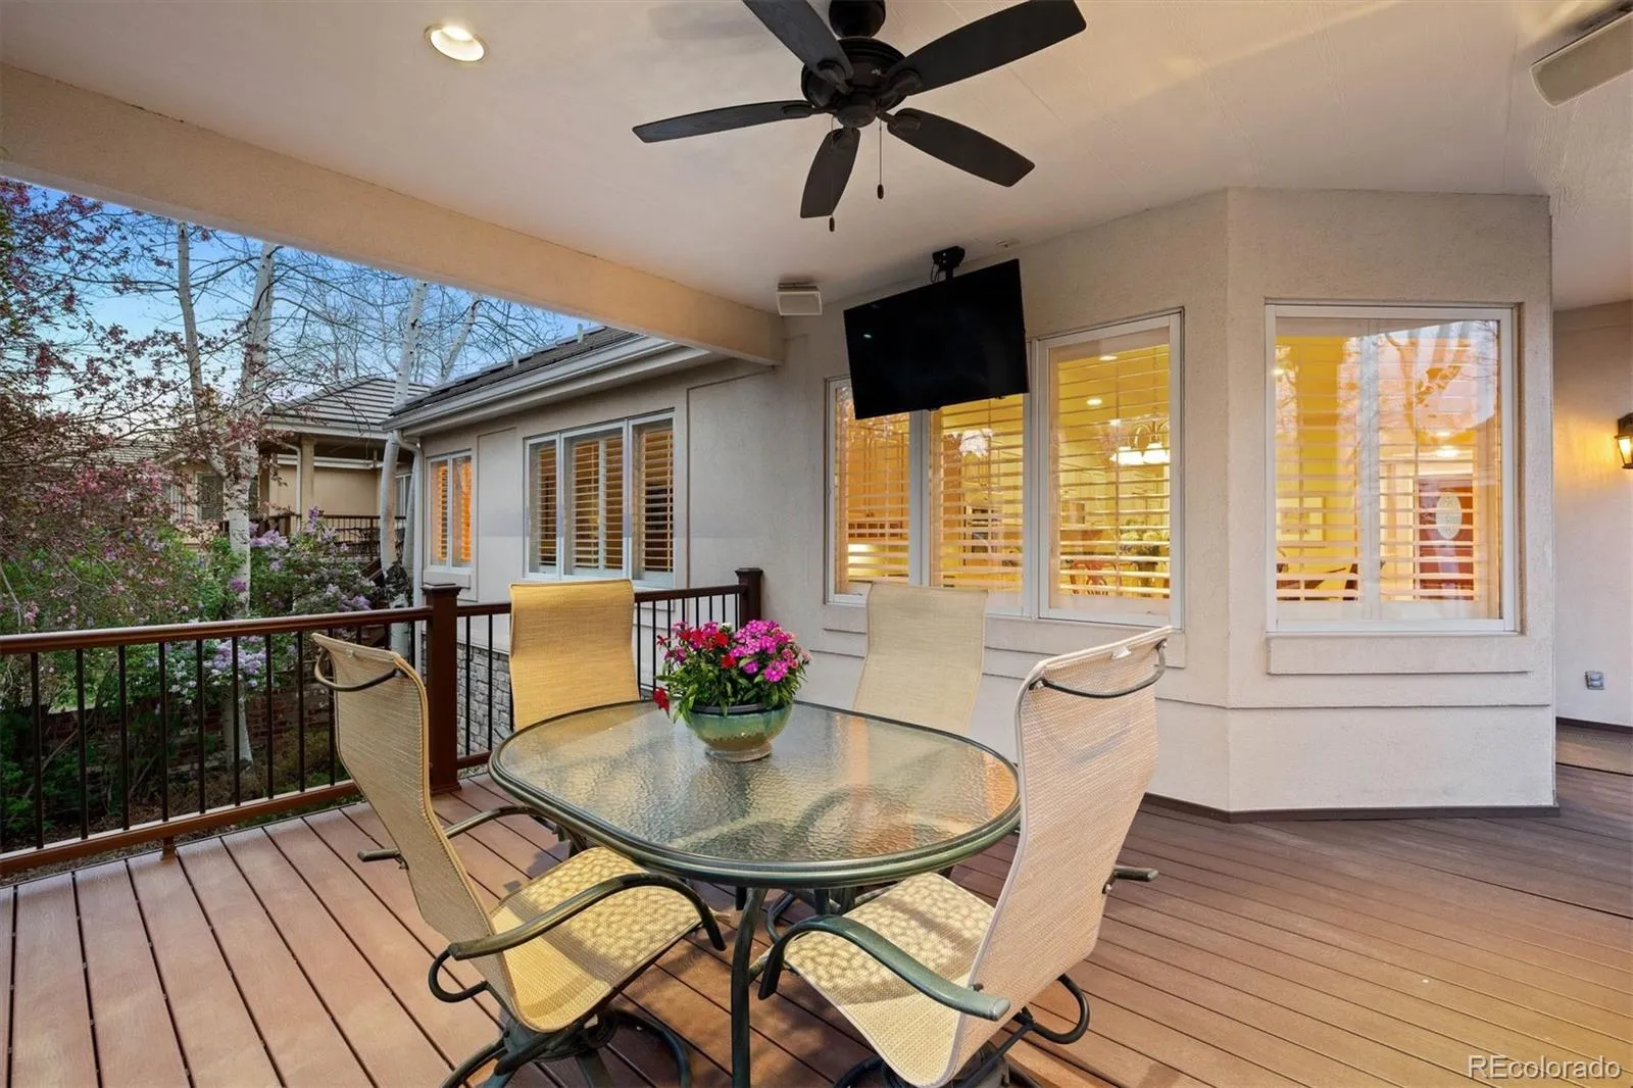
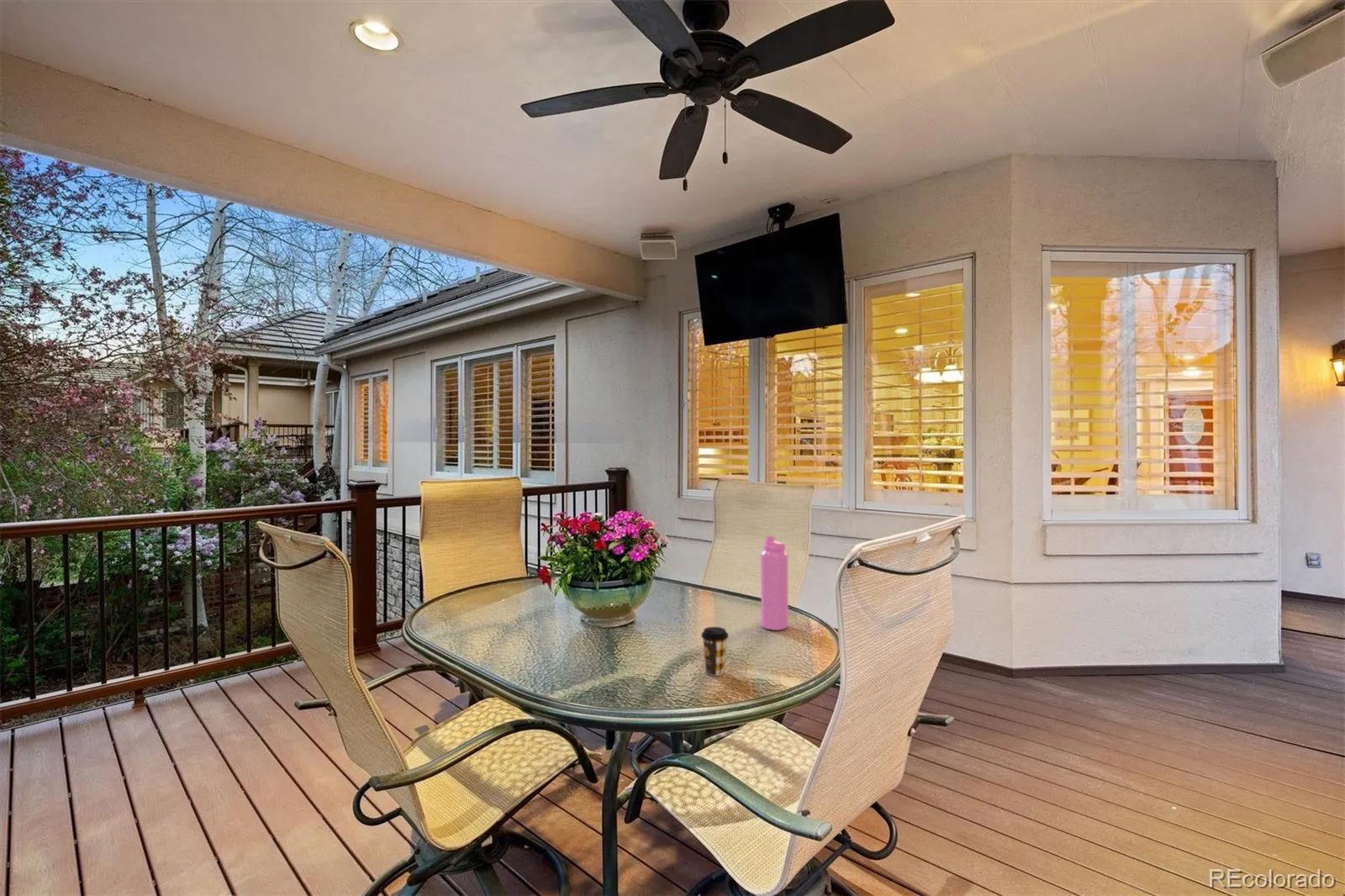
+ coffee cup [700,626,730,677]
+ water bottle [760,535,789,631]
